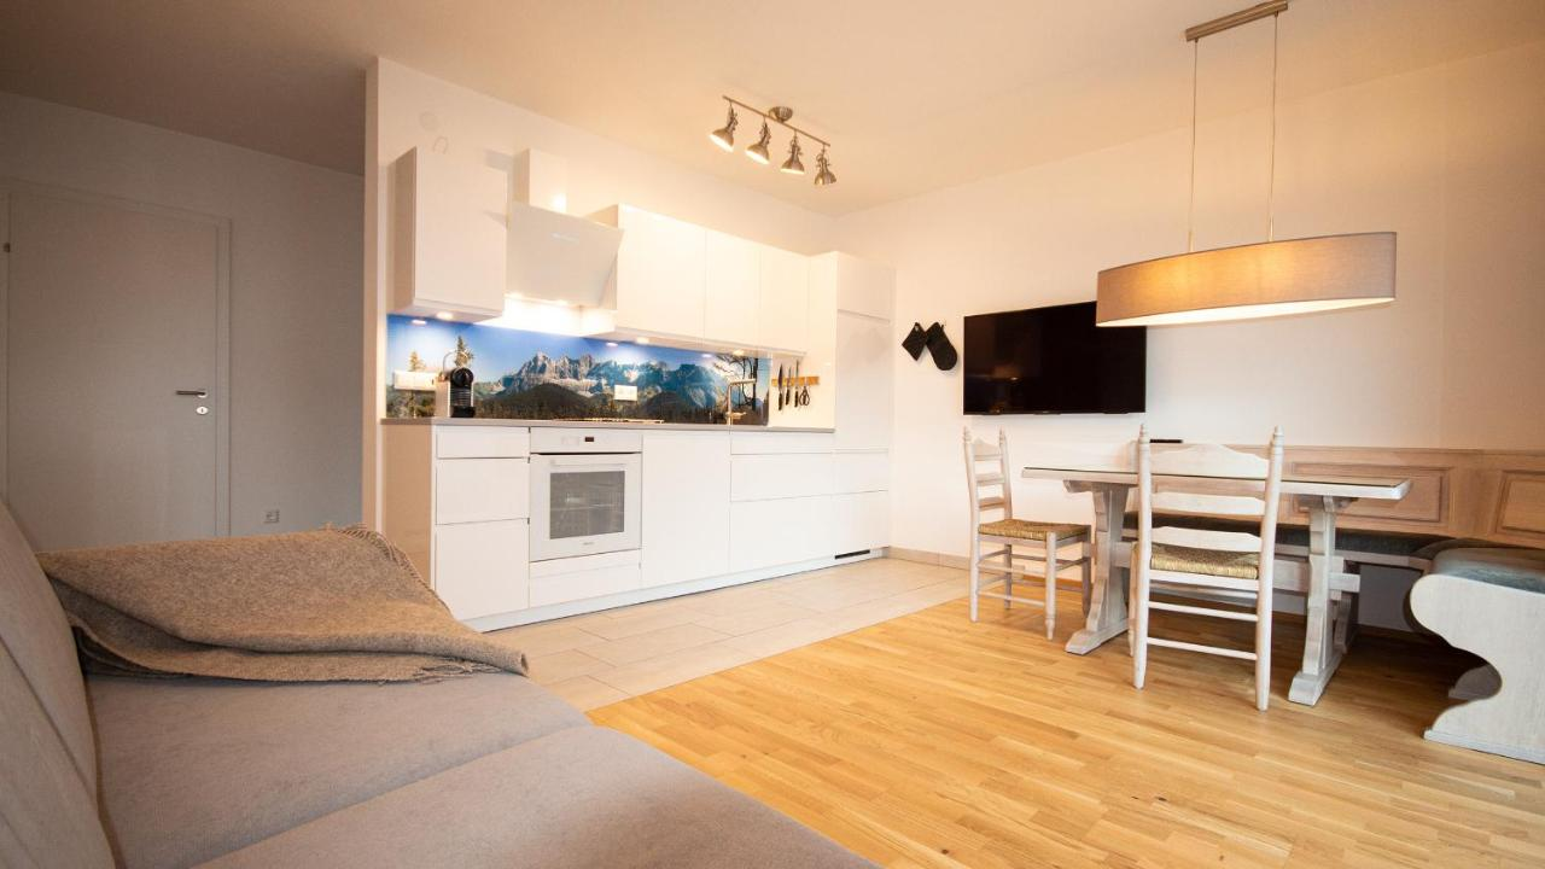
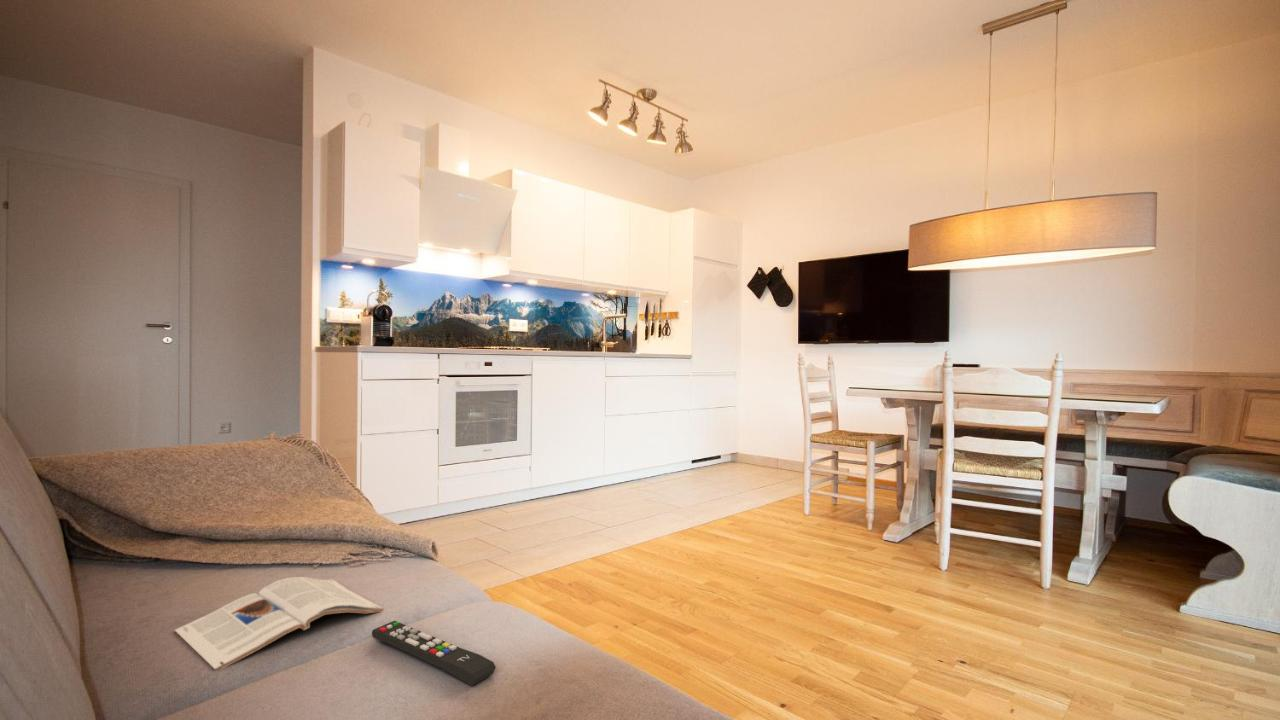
+ remote control [371,620,497,687]
+ magazine [174,576,384,671]
